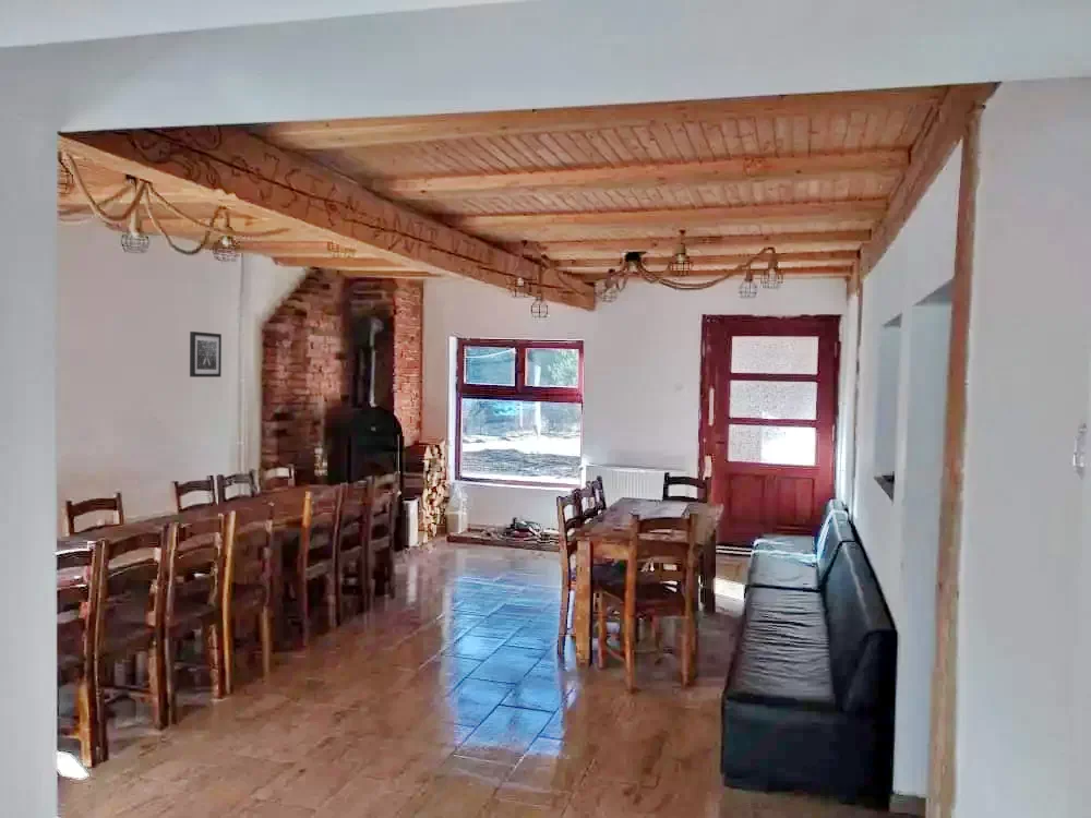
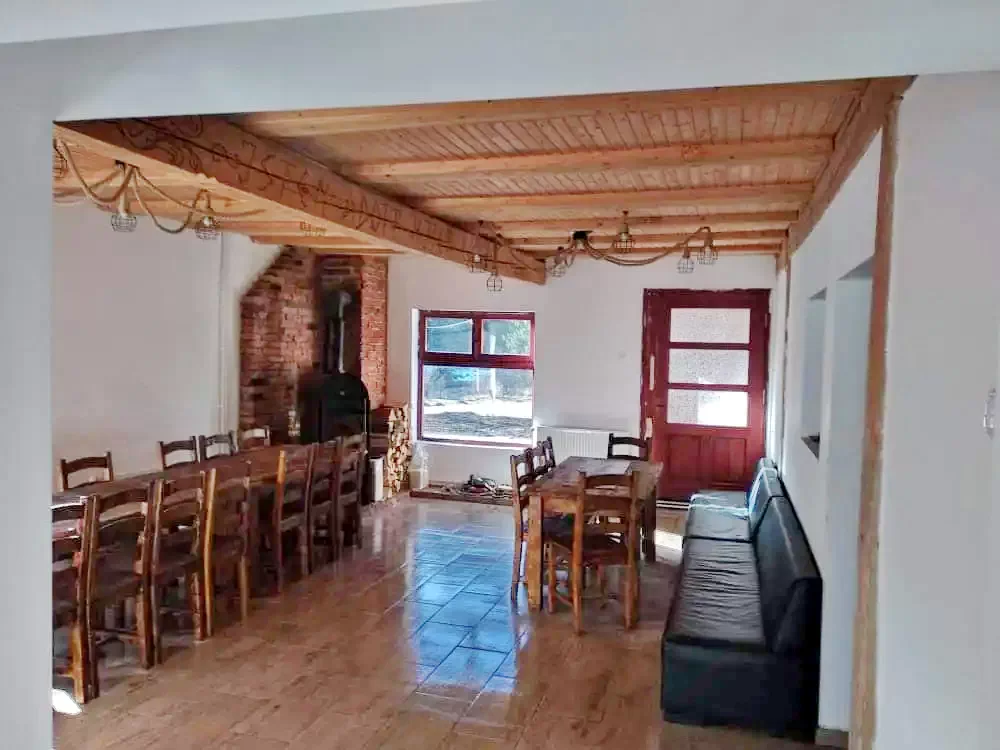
- wall art [189,330,223,378]
